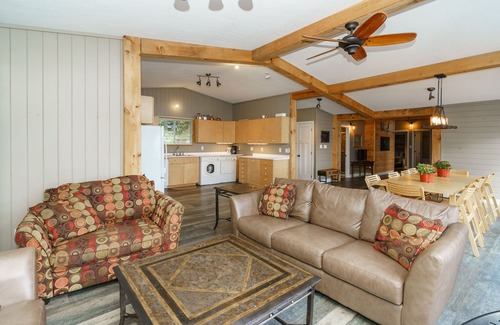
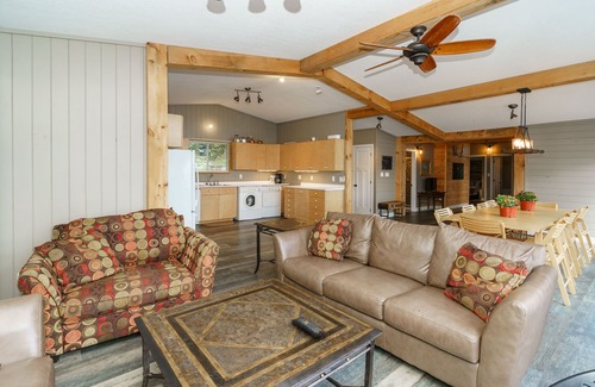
+ remote control [290,316,326,338]
